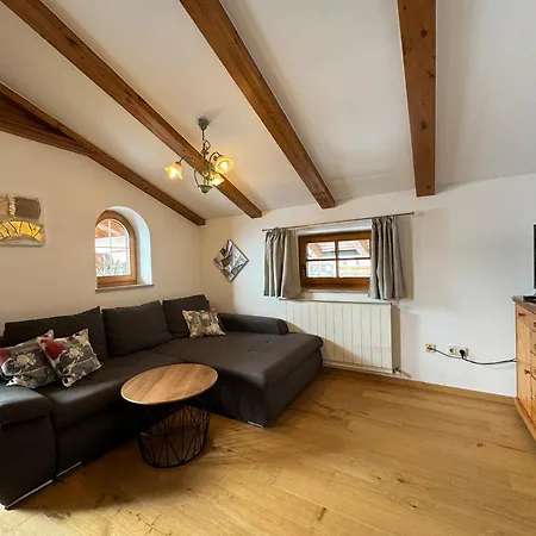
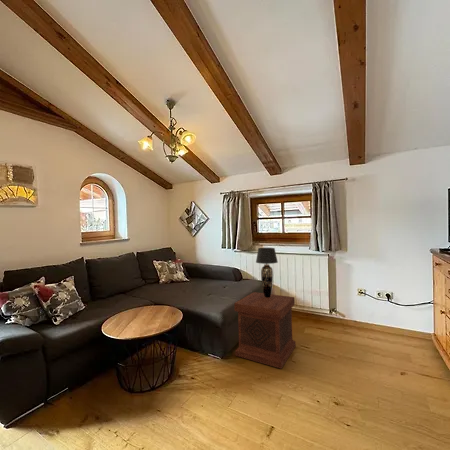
+ side table [233,291,297,370]
+ table lamp [255,247,279,297]
